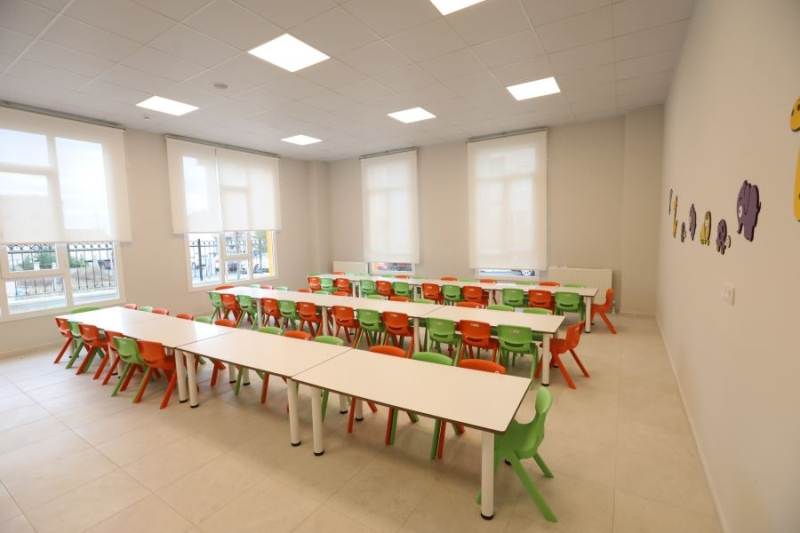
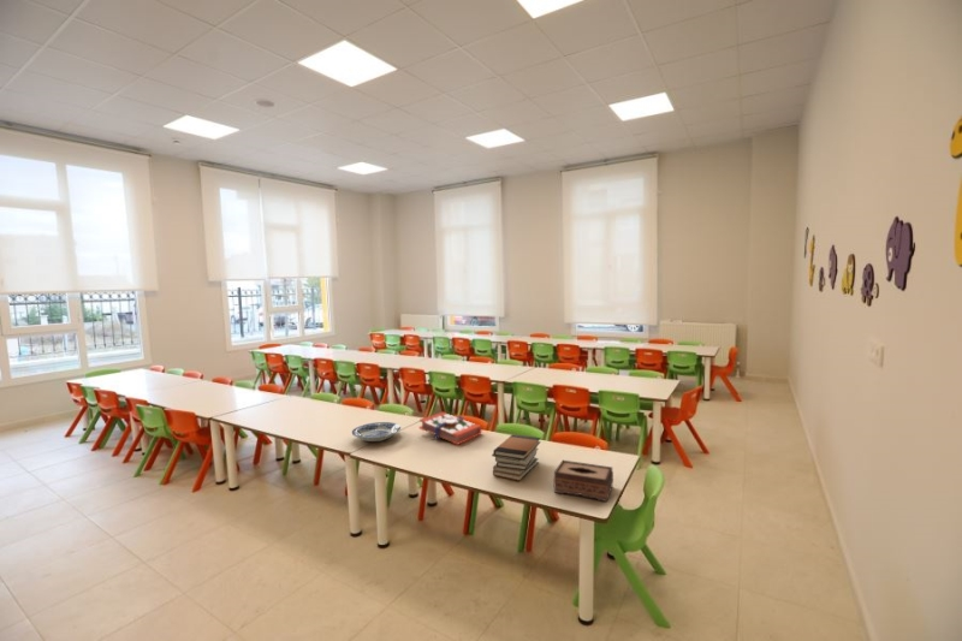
+ tissue box [552,459,614,503]
+ book stack [491,433,542,482]
+ plate [351,421,402,443]
+ book [418,410,483,446]
